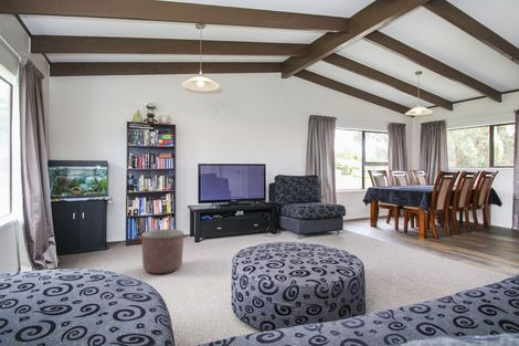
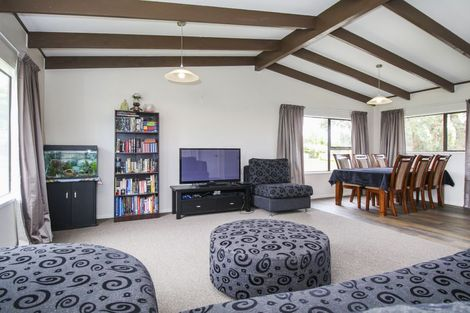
- planter [140,228,184,275]
